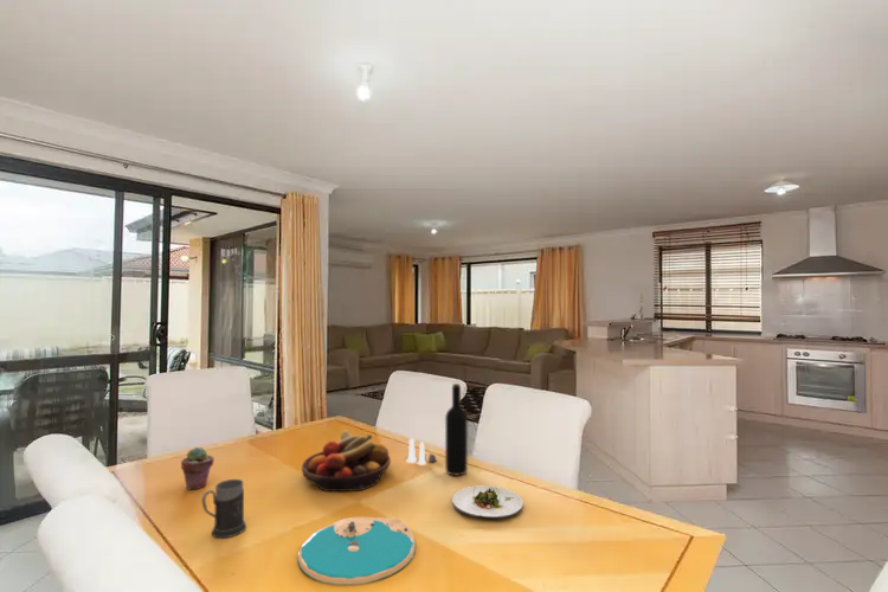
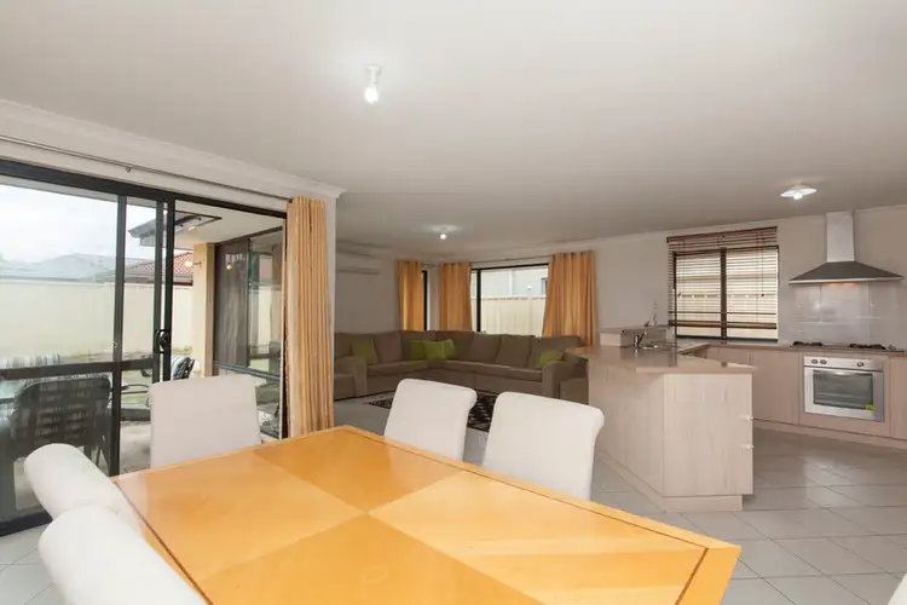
- wine bottle [444,382,469,476]
- potted succulent [180,446,215,491]
- plate [296,516,417,586]
- salt and pepper shaker set [406,437,438,466]
- salad plate [451,484,525,520]
- fruit bowl [301,429,392,493]
- mug [200,478,247,539]
